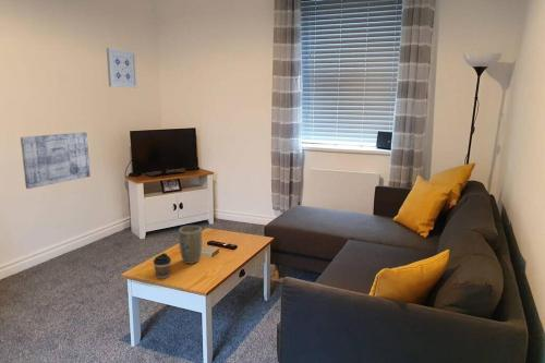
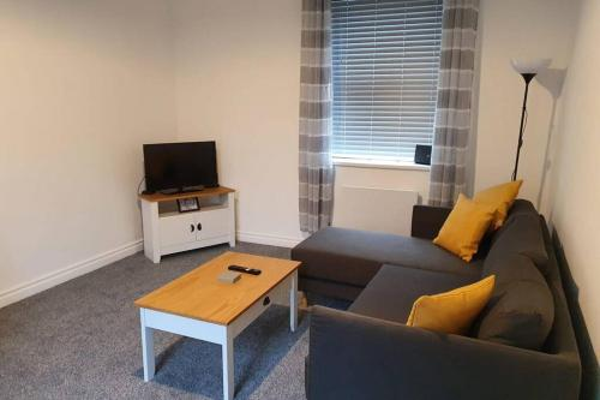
- wall art [106,47,138,89]
- coffee cup [153,252,172,280]
- wall art [20,132,92,190]
- plant pot [178,225,203,265]
